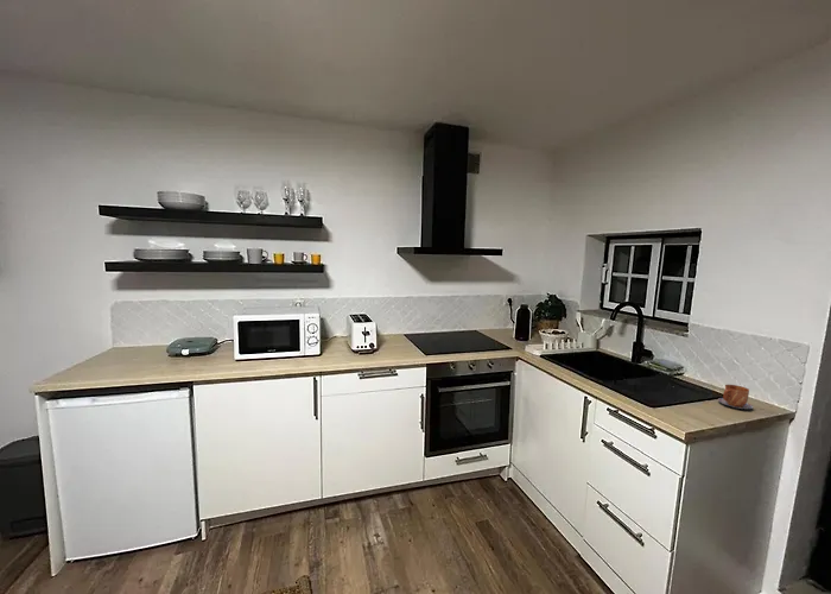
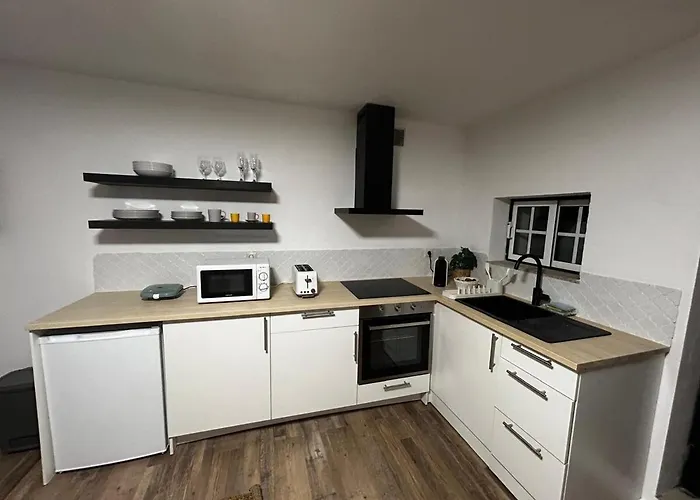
- mug [717,384,754,410]
